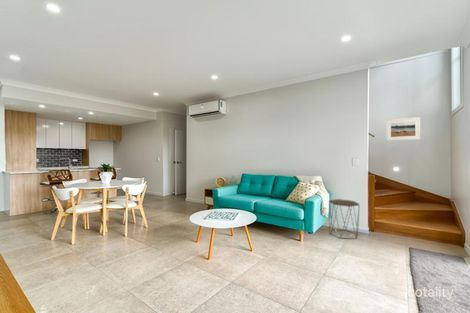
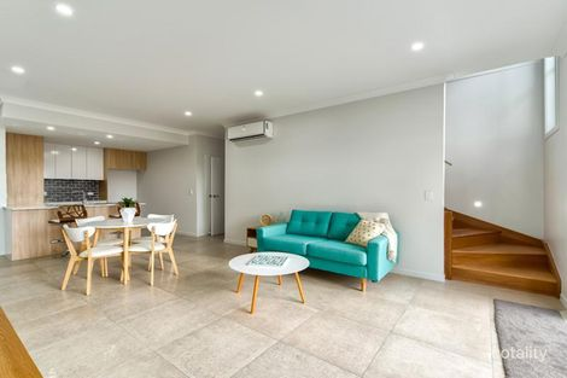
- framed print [386,116,421,142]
- side table [328,198,360,240]
